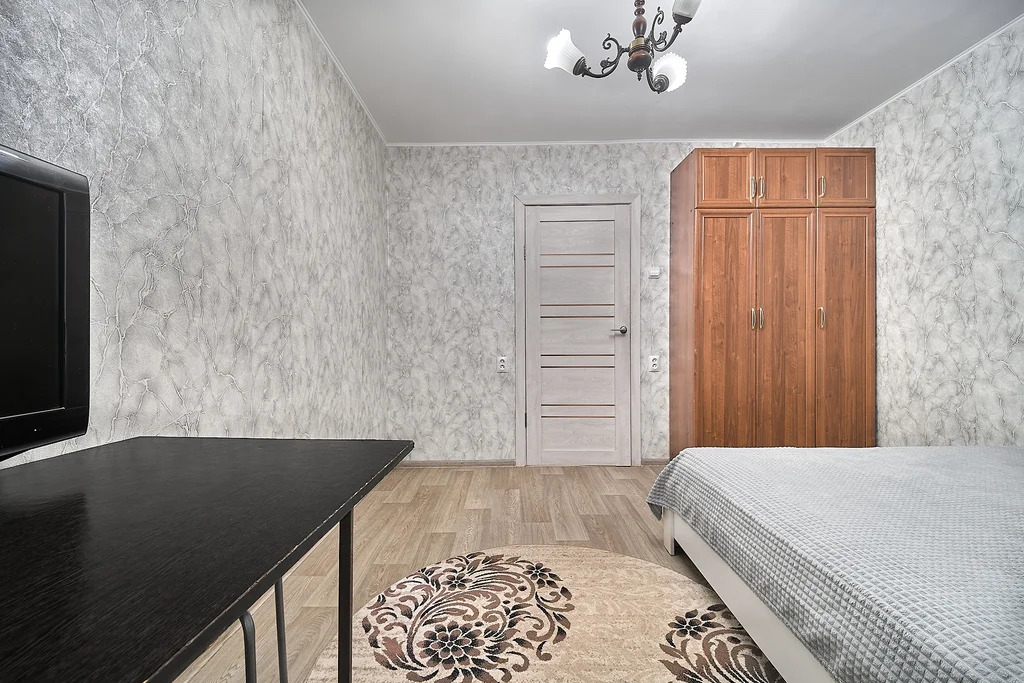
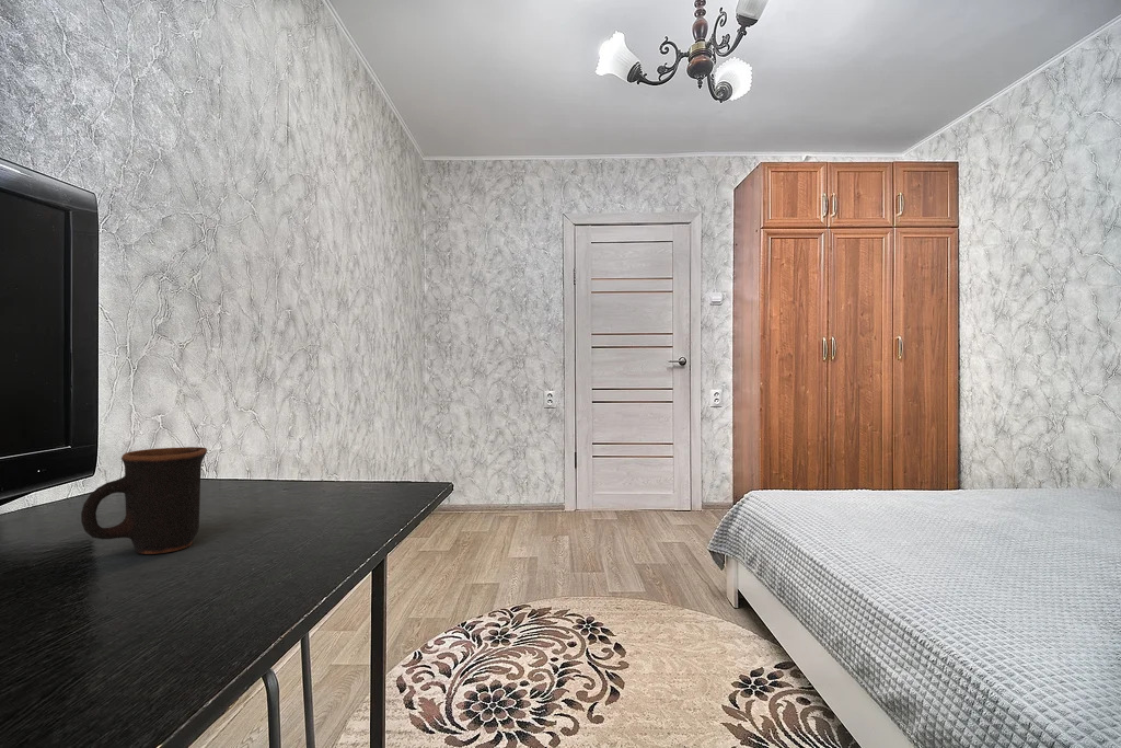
+ mug [80,446,208,555]
